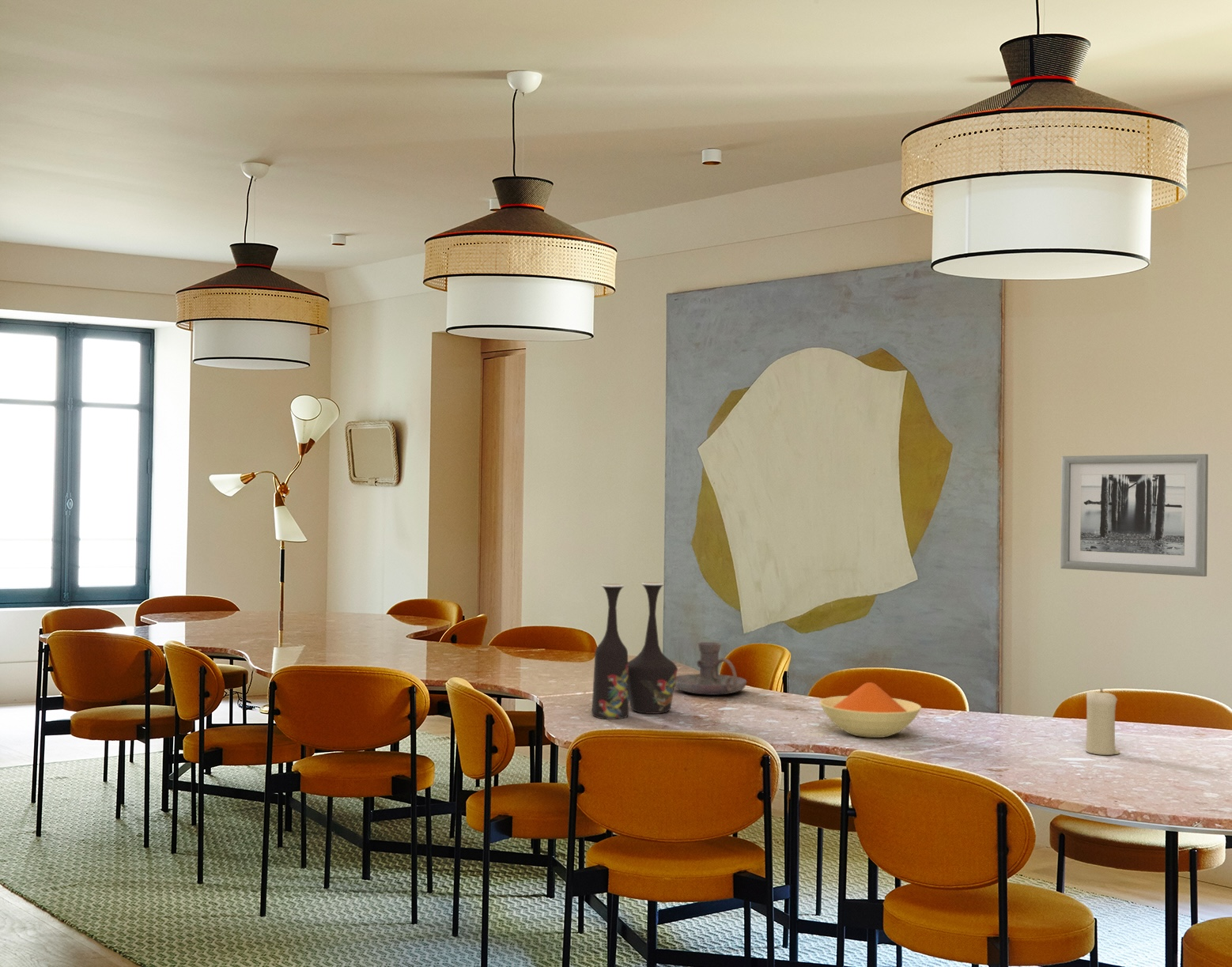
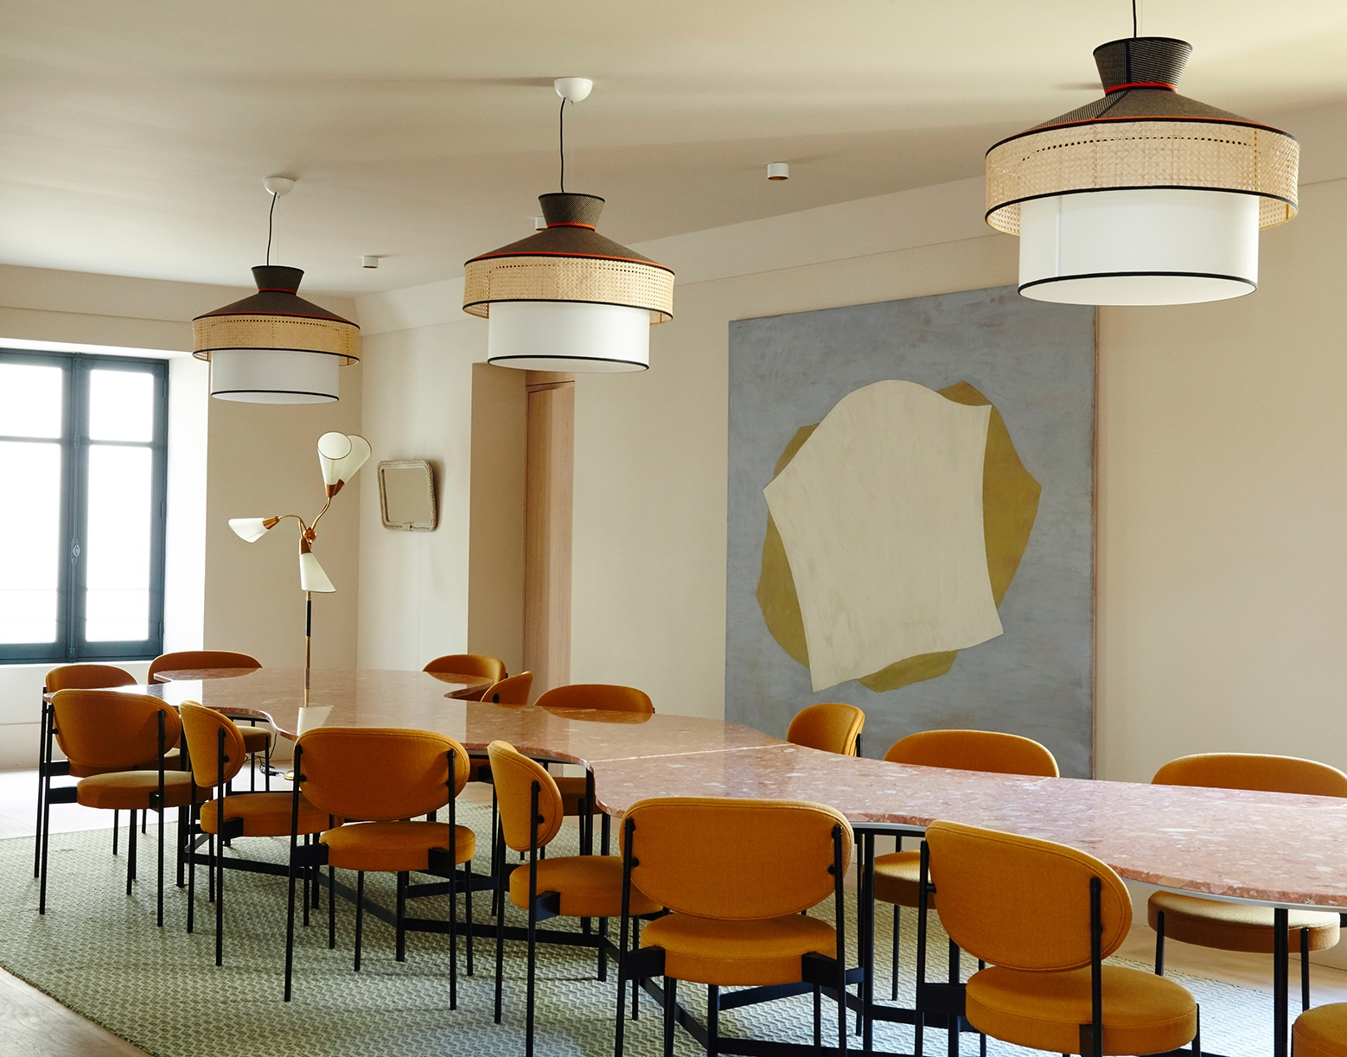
- candle holder [675,641,747,696]
- vase [591,581,678,720]
- candle [1085,688,1121,756]
- bowl [818,682,922,738]
- wall art [1060,453,1209,577]
